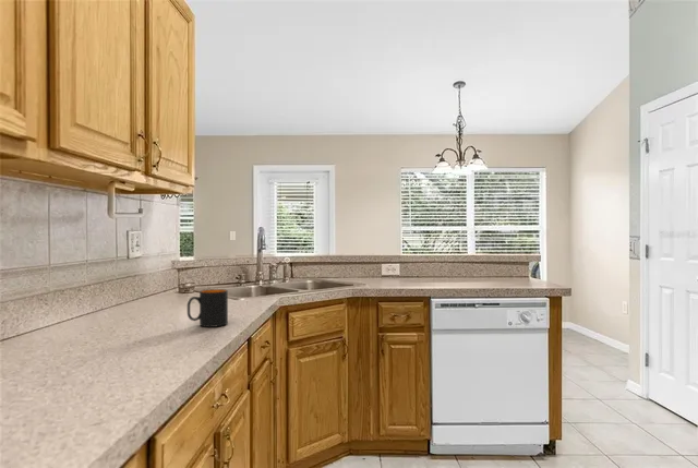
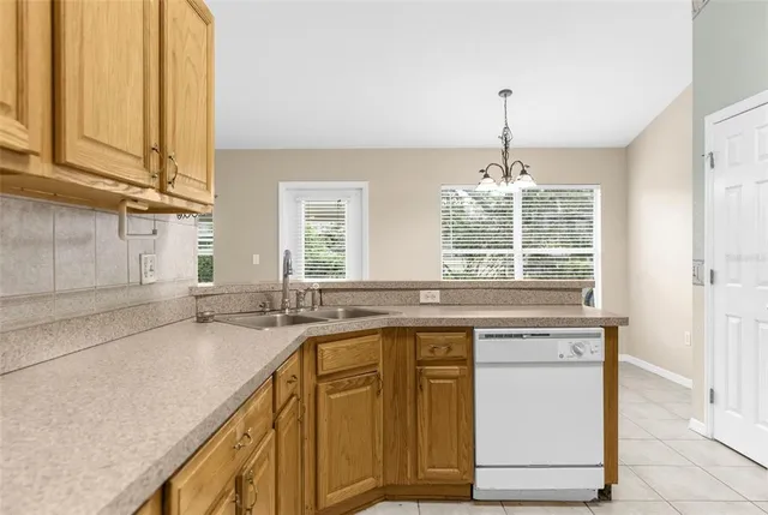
- mug [186,288,229,328]
